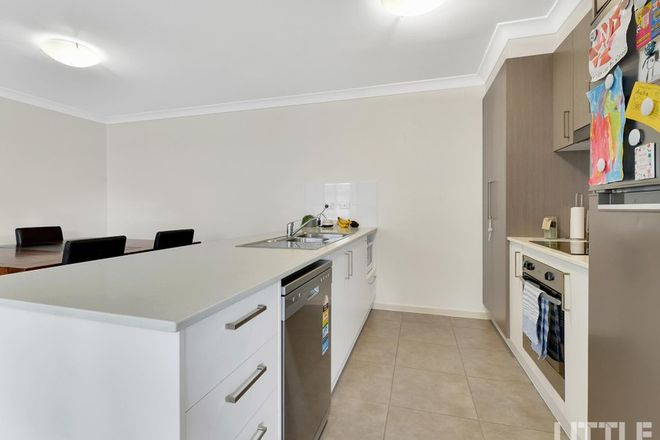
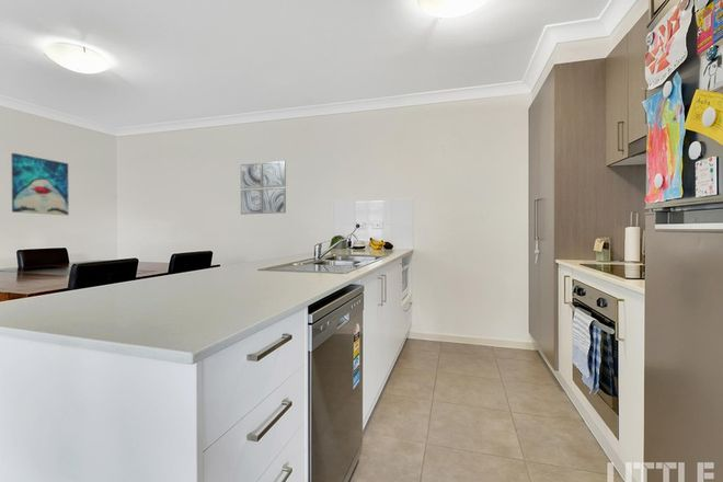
+ wall art [240,160,287,216]
+ wall art [11,152,70,217]
